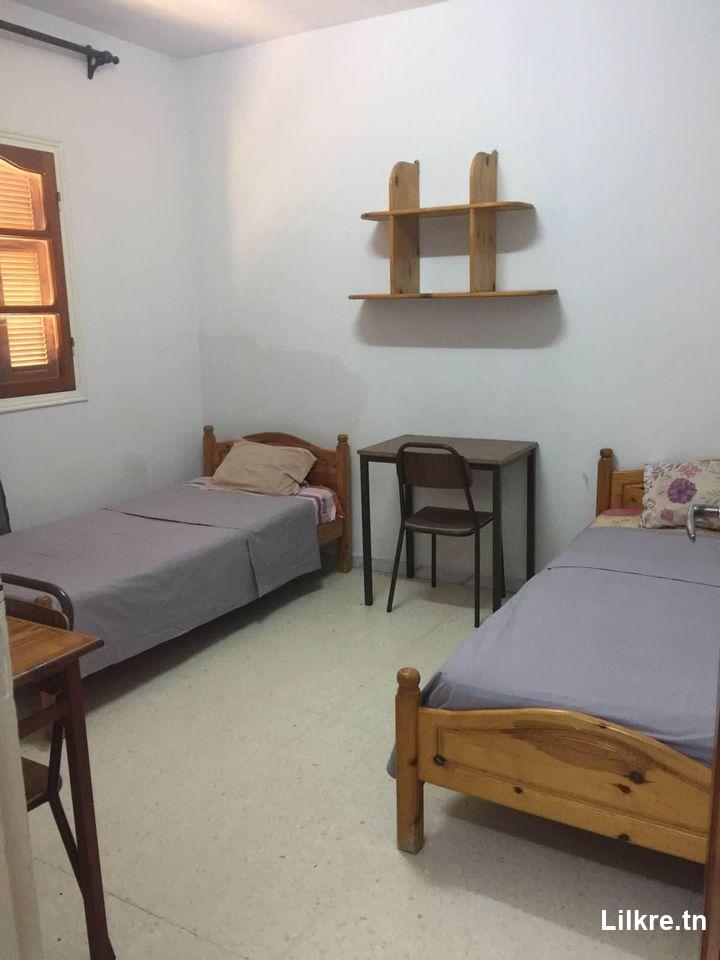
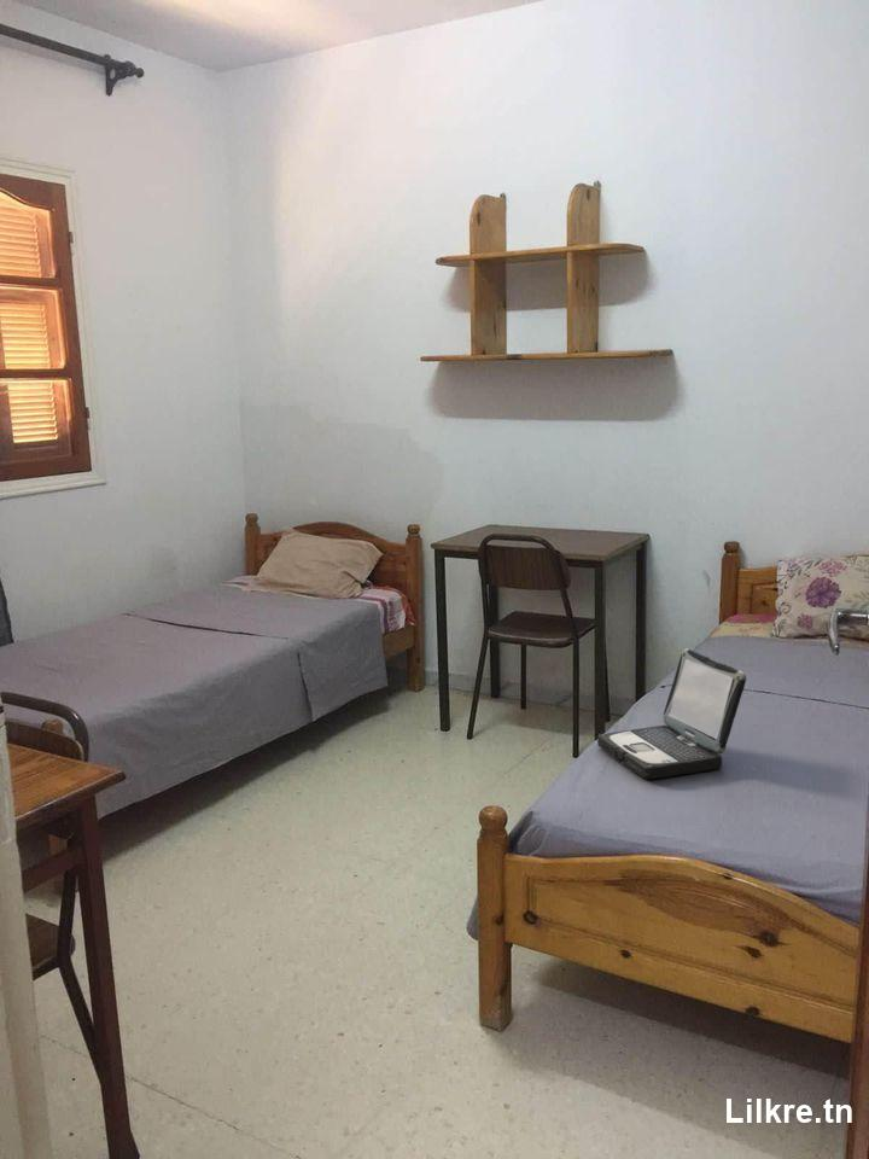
+ laptop [596,648,747,780]
